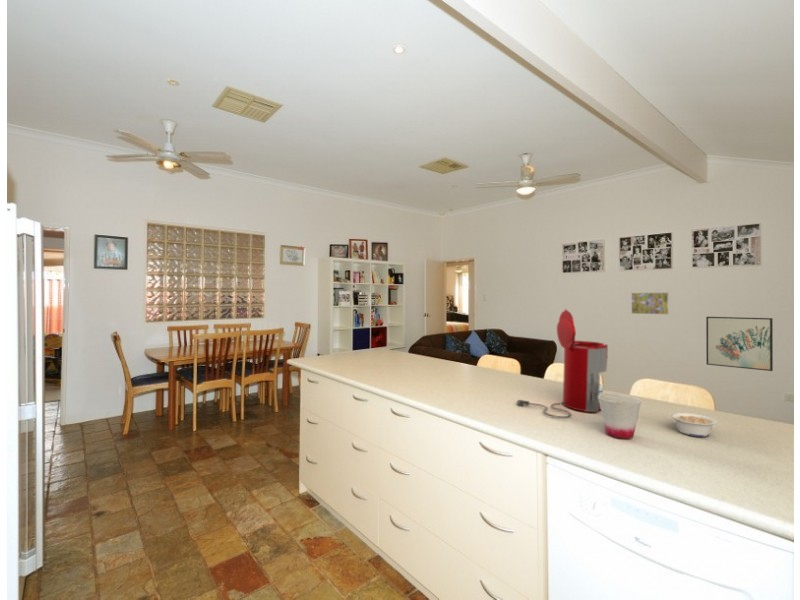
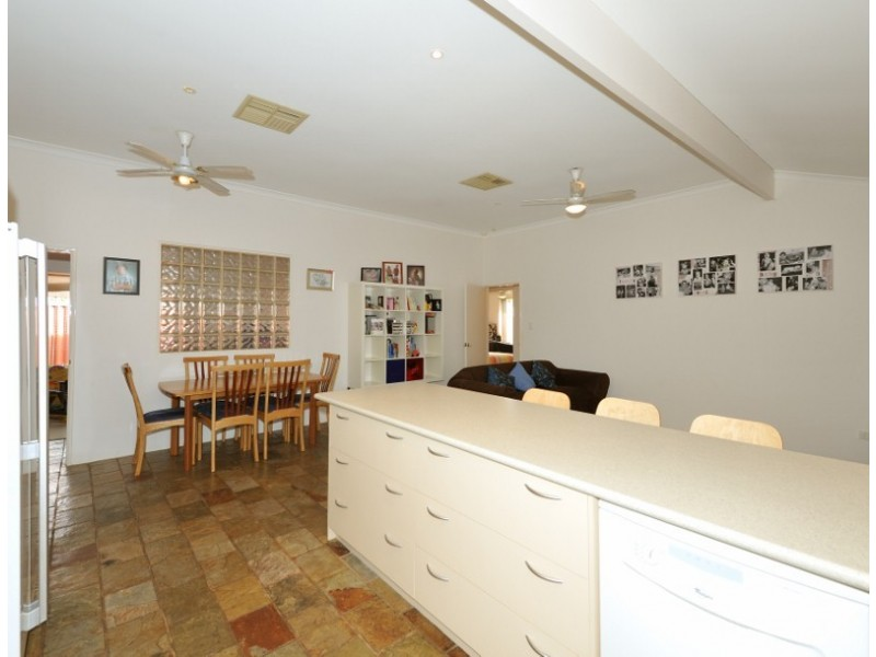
- cup [598,393,642,440]
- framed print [630,291,670,316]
- legume [670,411,718,438]
- wall art [705,316,774,372]
- coffee maker [516,308,609,419]
